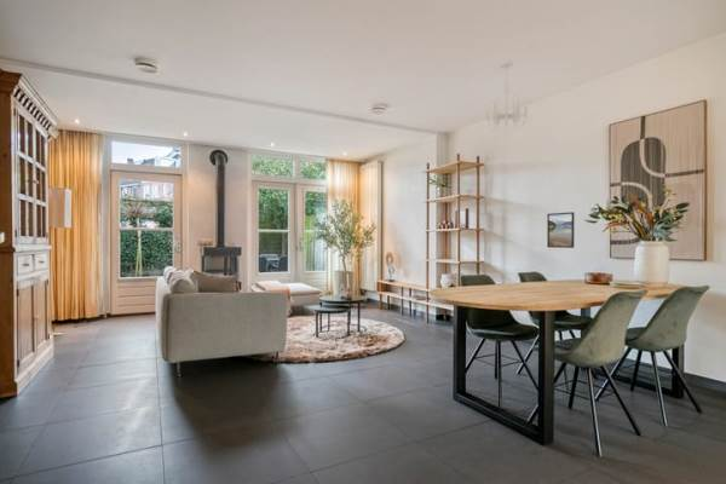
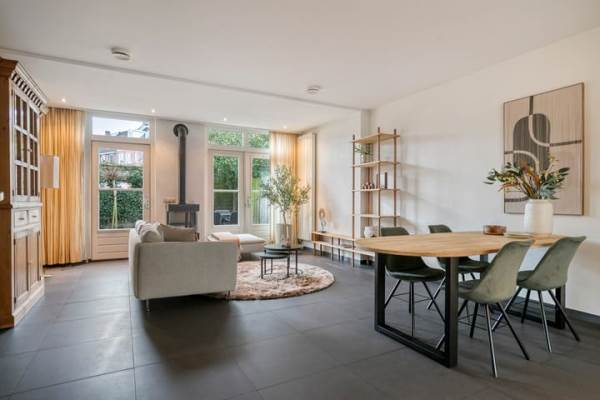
- chandelier [483,58,532,133]
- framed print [546,211,576,249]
